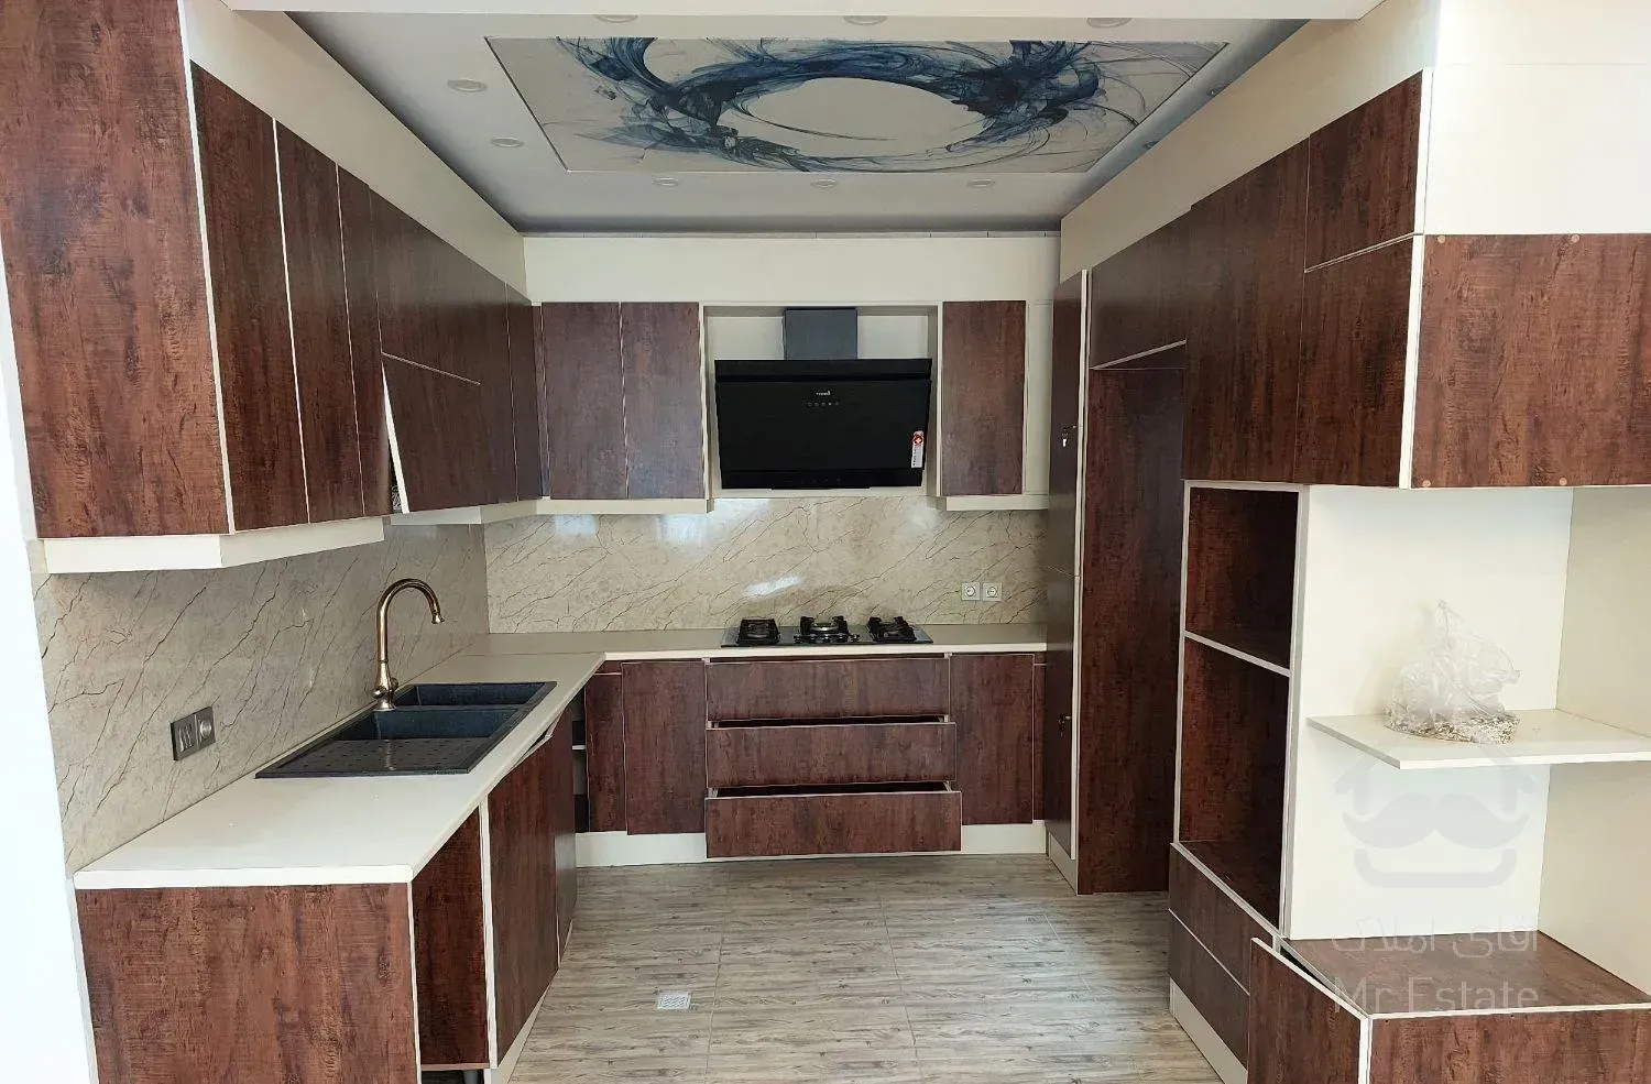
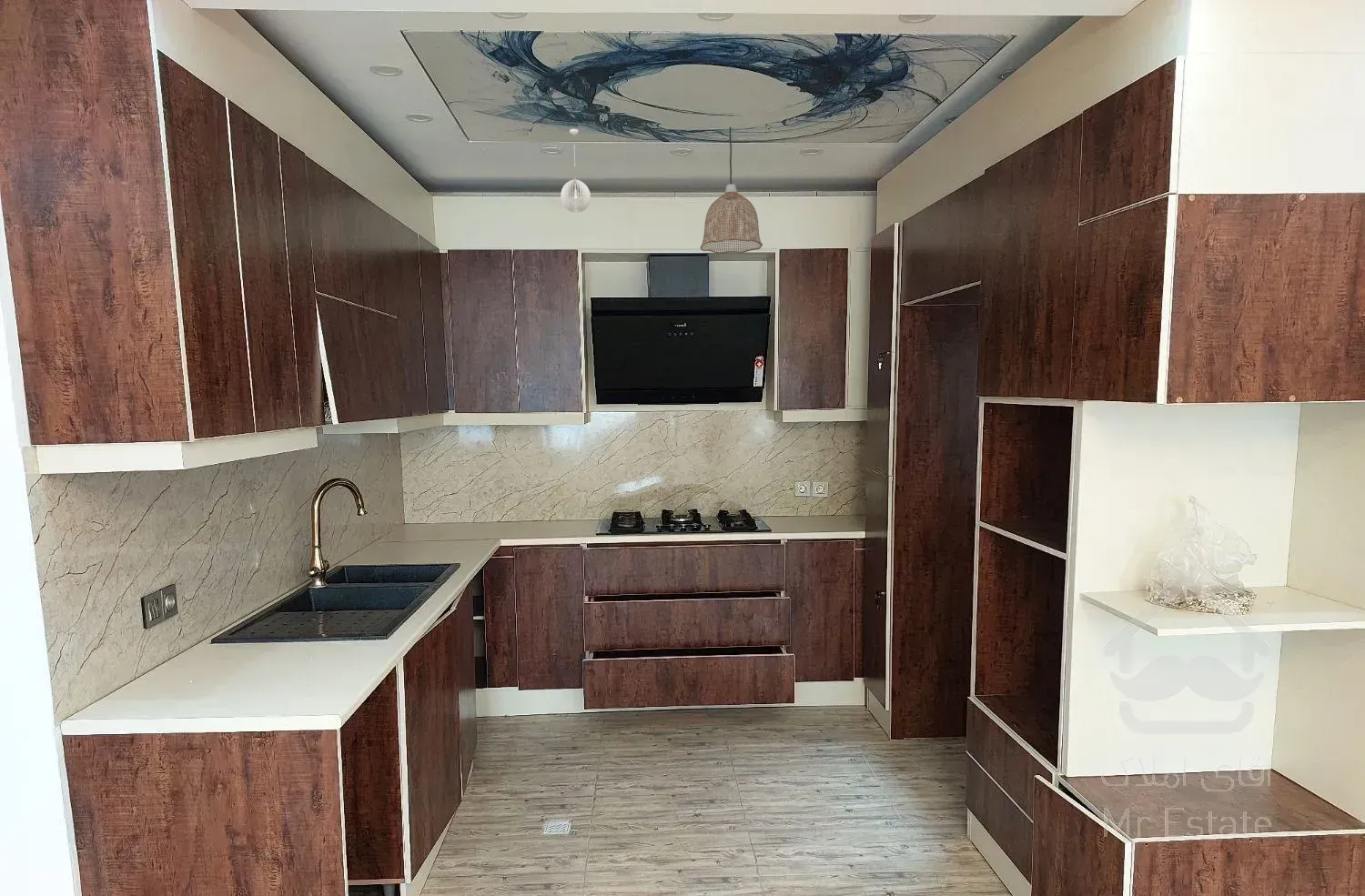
+ pendant lamp [700,126,763,255]
+ pendant light [561,128,591,213]
